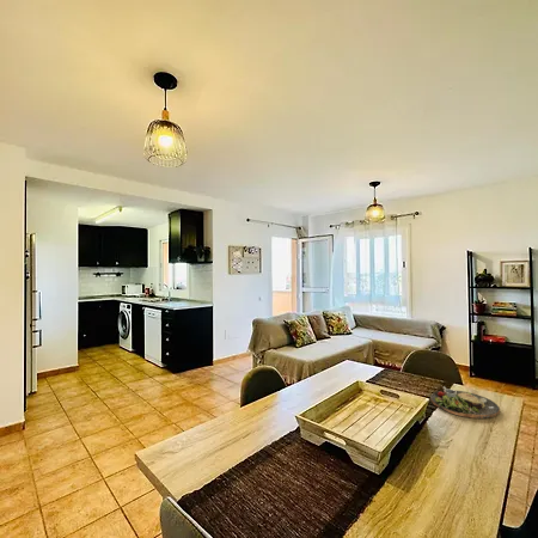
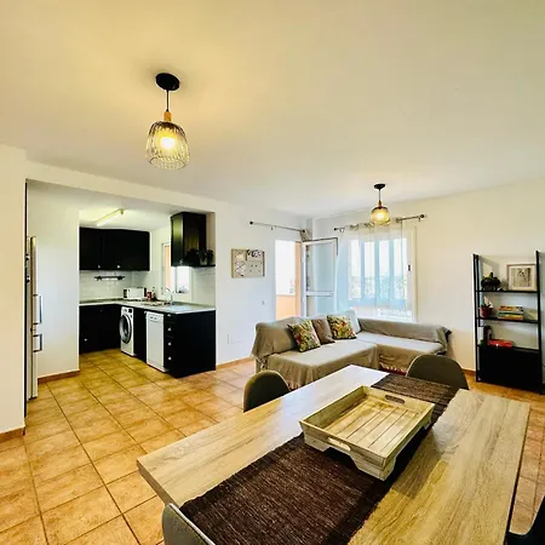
- dinner plate [429,386,501,420]
